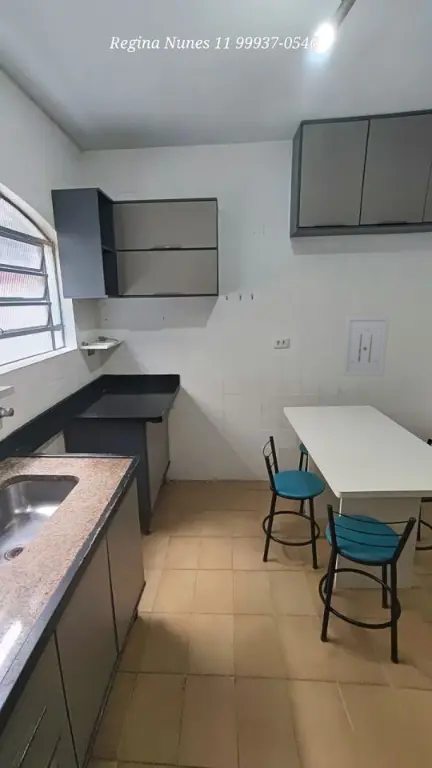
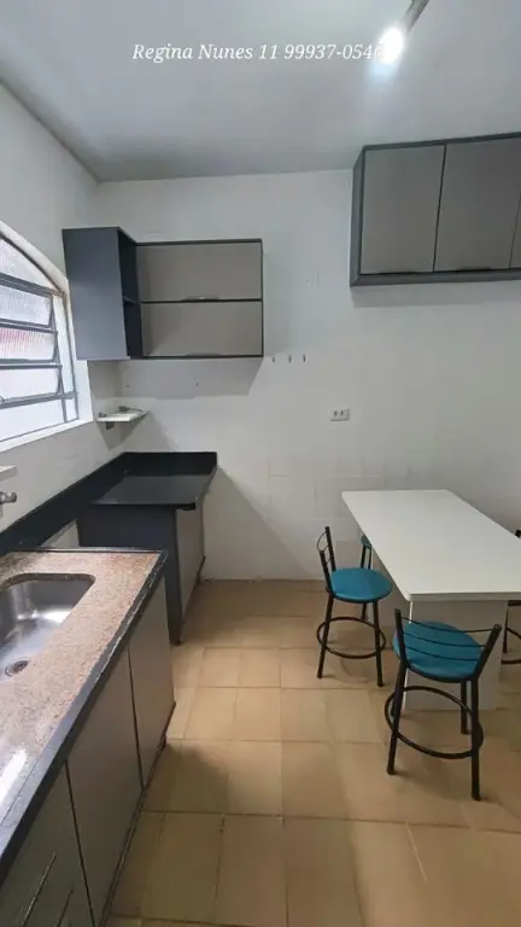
- wall art [341,315,390,377]
